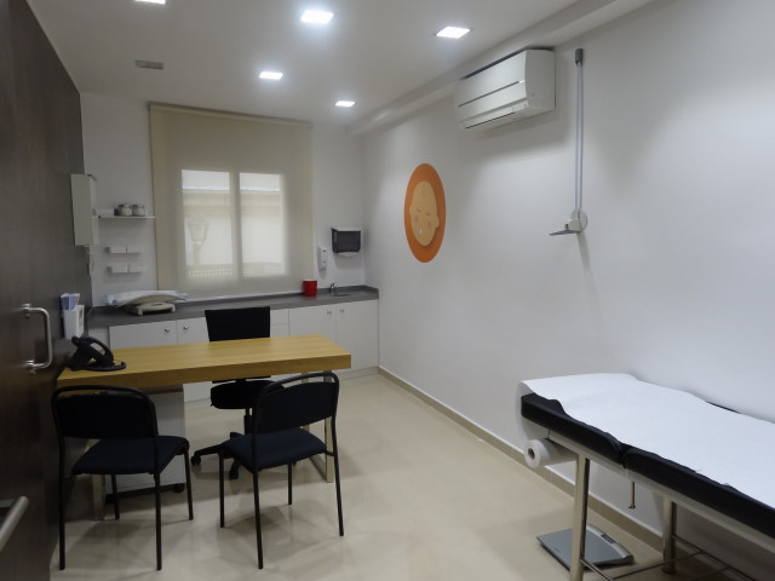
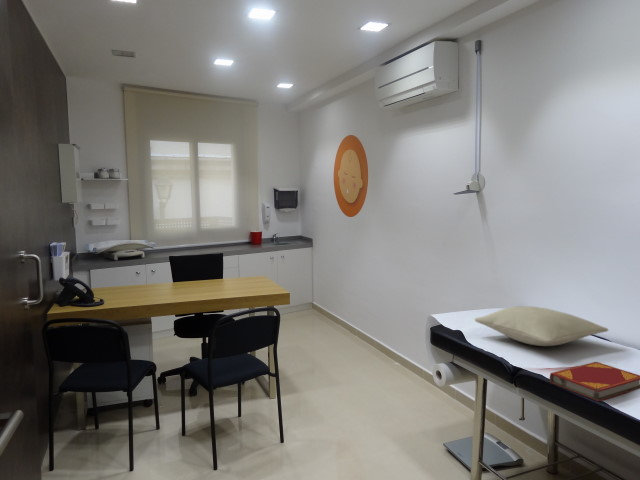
+ pillow [474,305,609,347]
+ hardback book [549,361,640,402]
